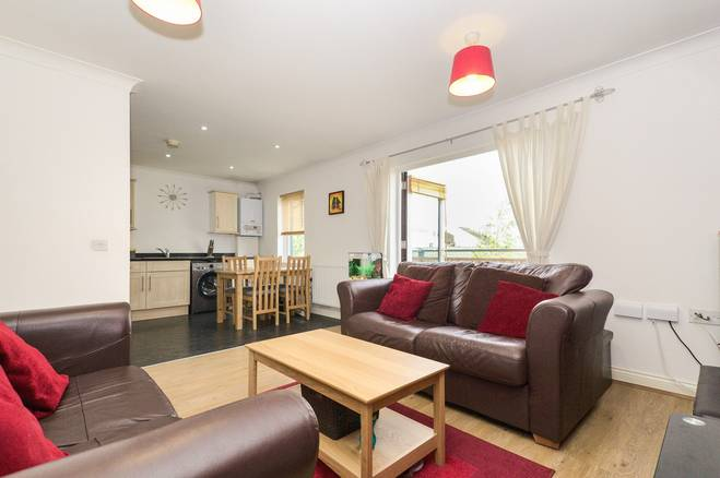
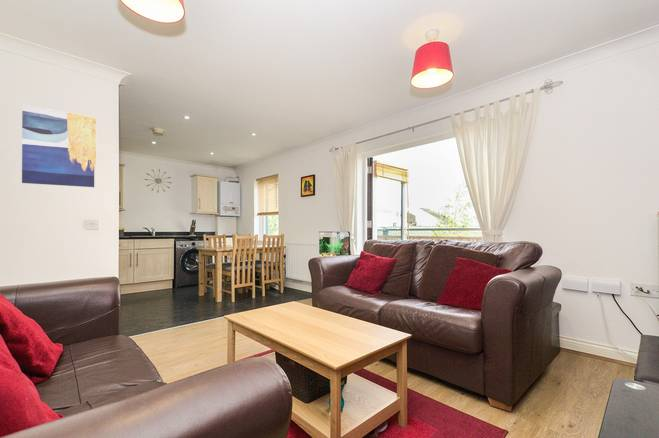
+ wall art [21,104,97,188]
